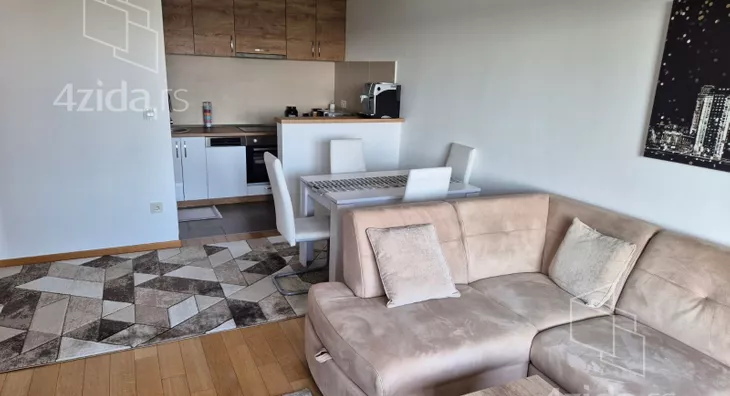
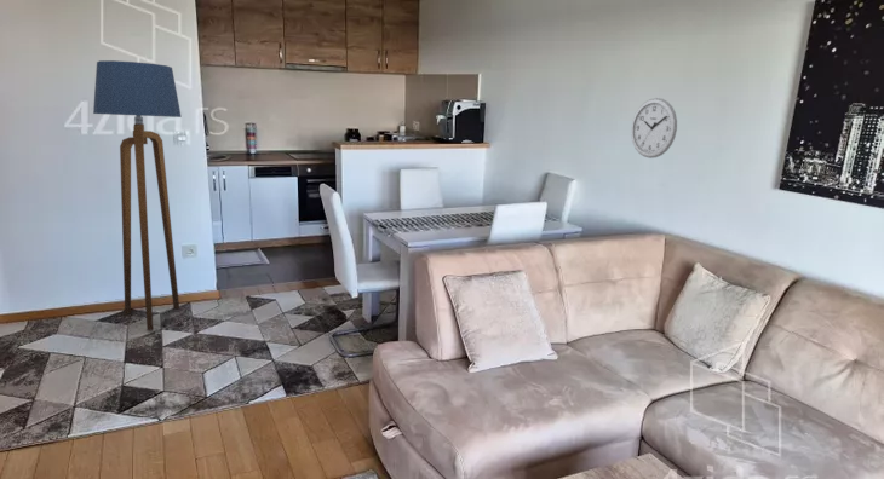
+ wall clock [630,97,678,160]
+ floor lamp [92,59,183,331]
